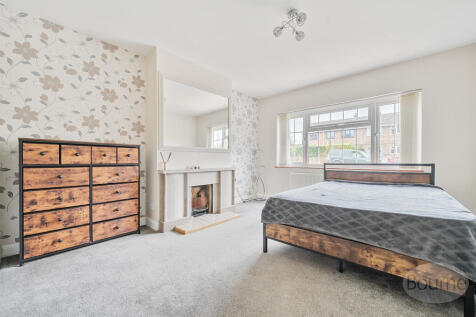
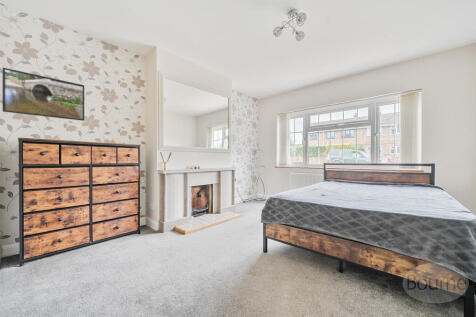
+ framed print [1,67,85,122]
